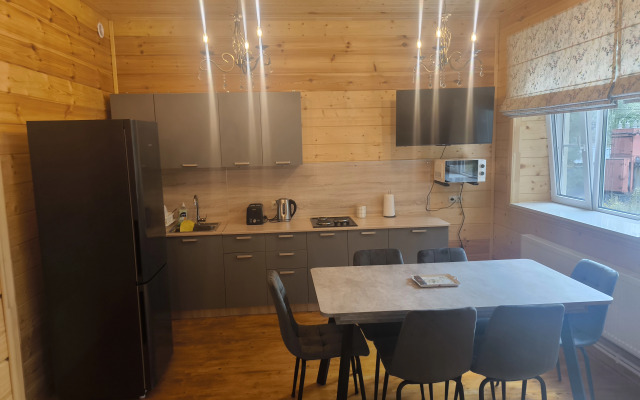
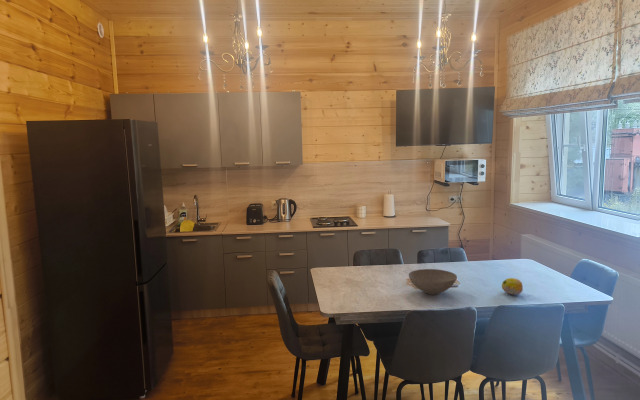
+ fruit [501,277,524,296]
+ bowl [408,268,458,296]
